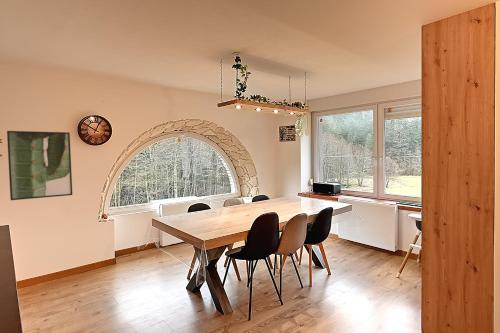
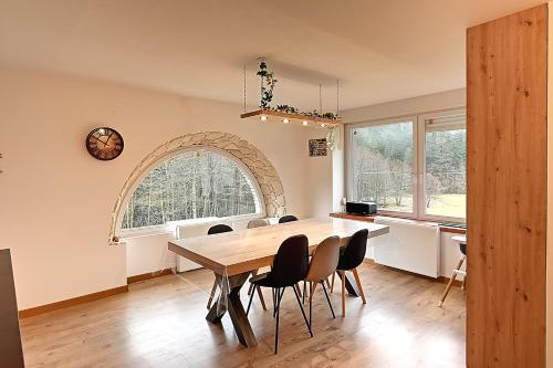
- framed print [6,130,73,201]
